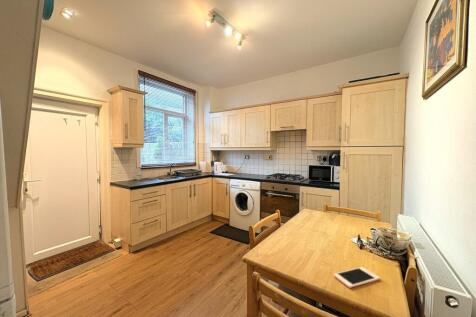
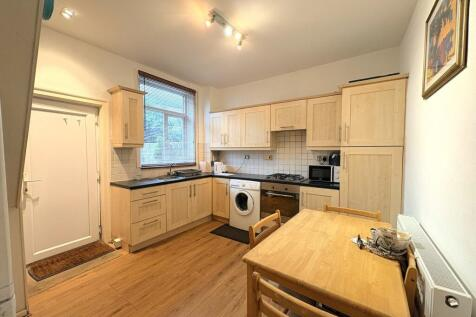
- cell phone [333,266,381,289]
